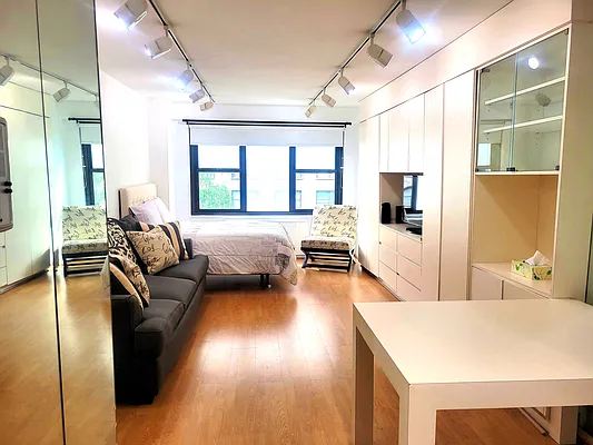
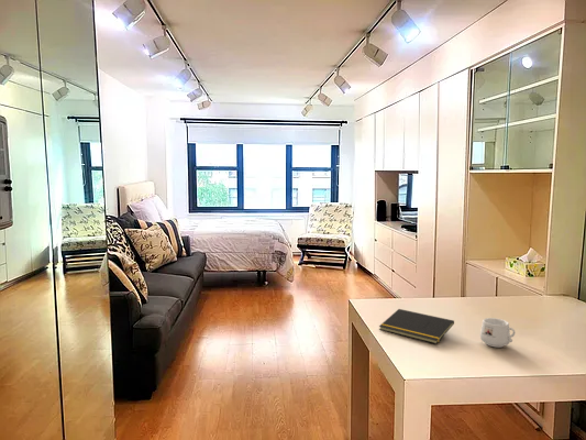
+ mug [479,317,517,349]
+ notepad [378,308,455,345]
